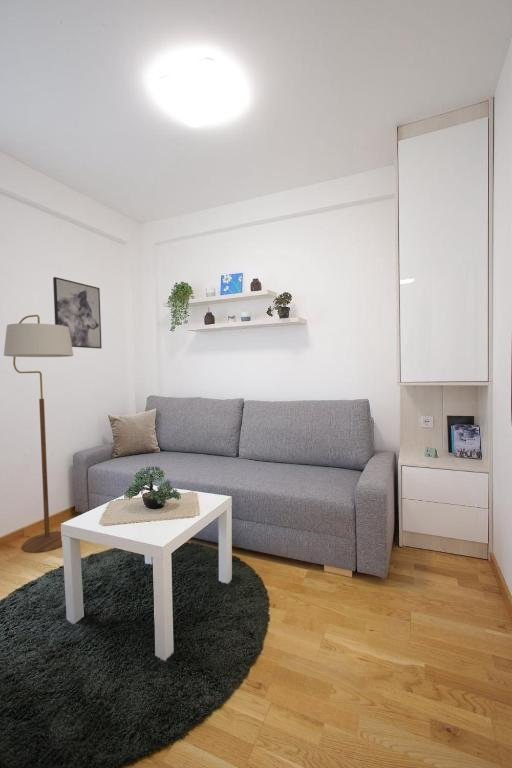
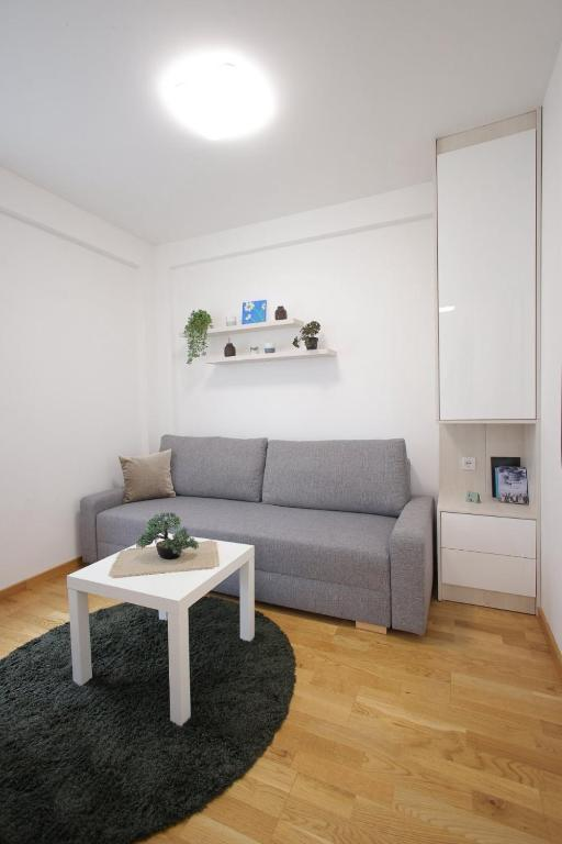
- wall art [52,276,103,349]
- floor lamp [3,314,74,554]
